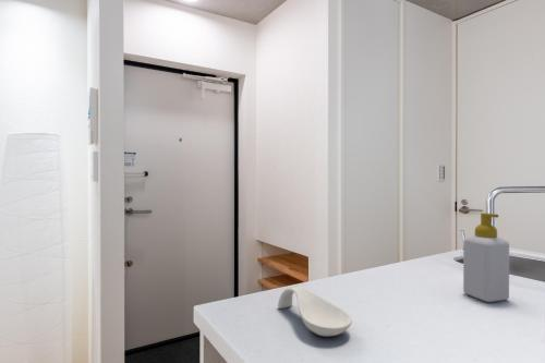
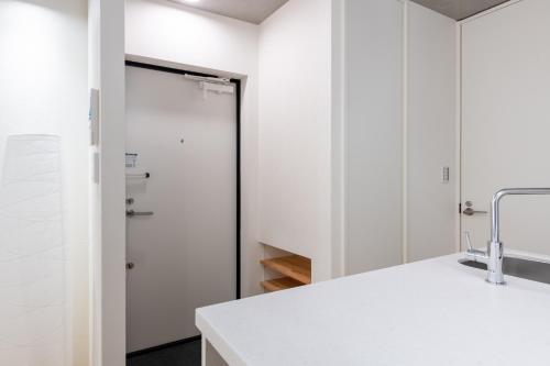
- soap bottle [462,211,510,303]
- spoon rest [277,286,353,338]
